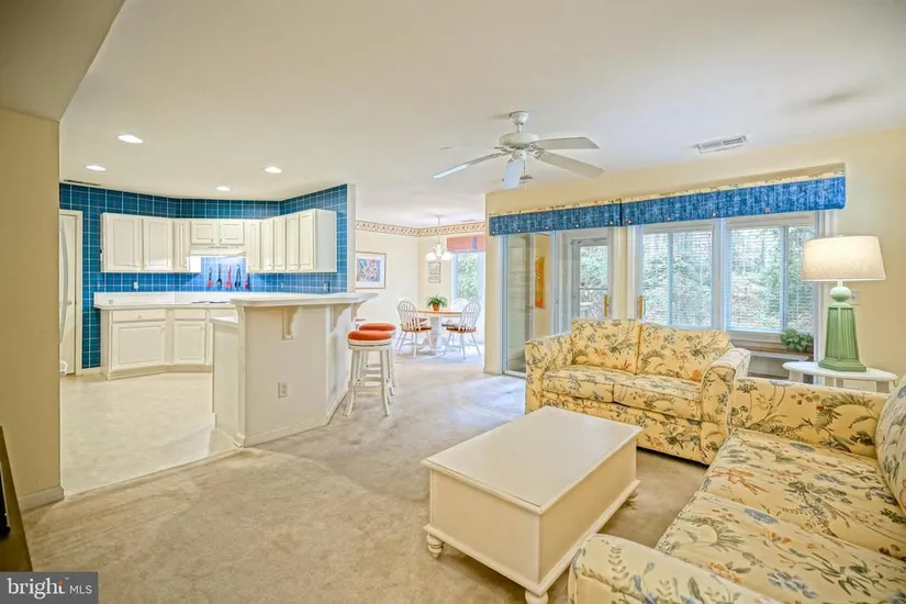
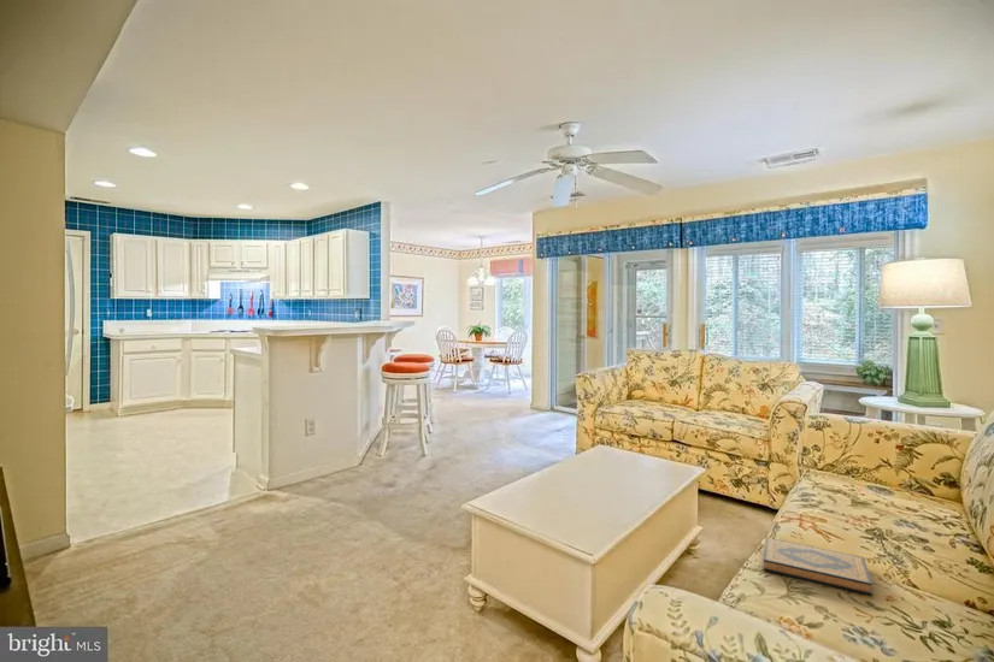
+ hardback book [763,537,874,597]
